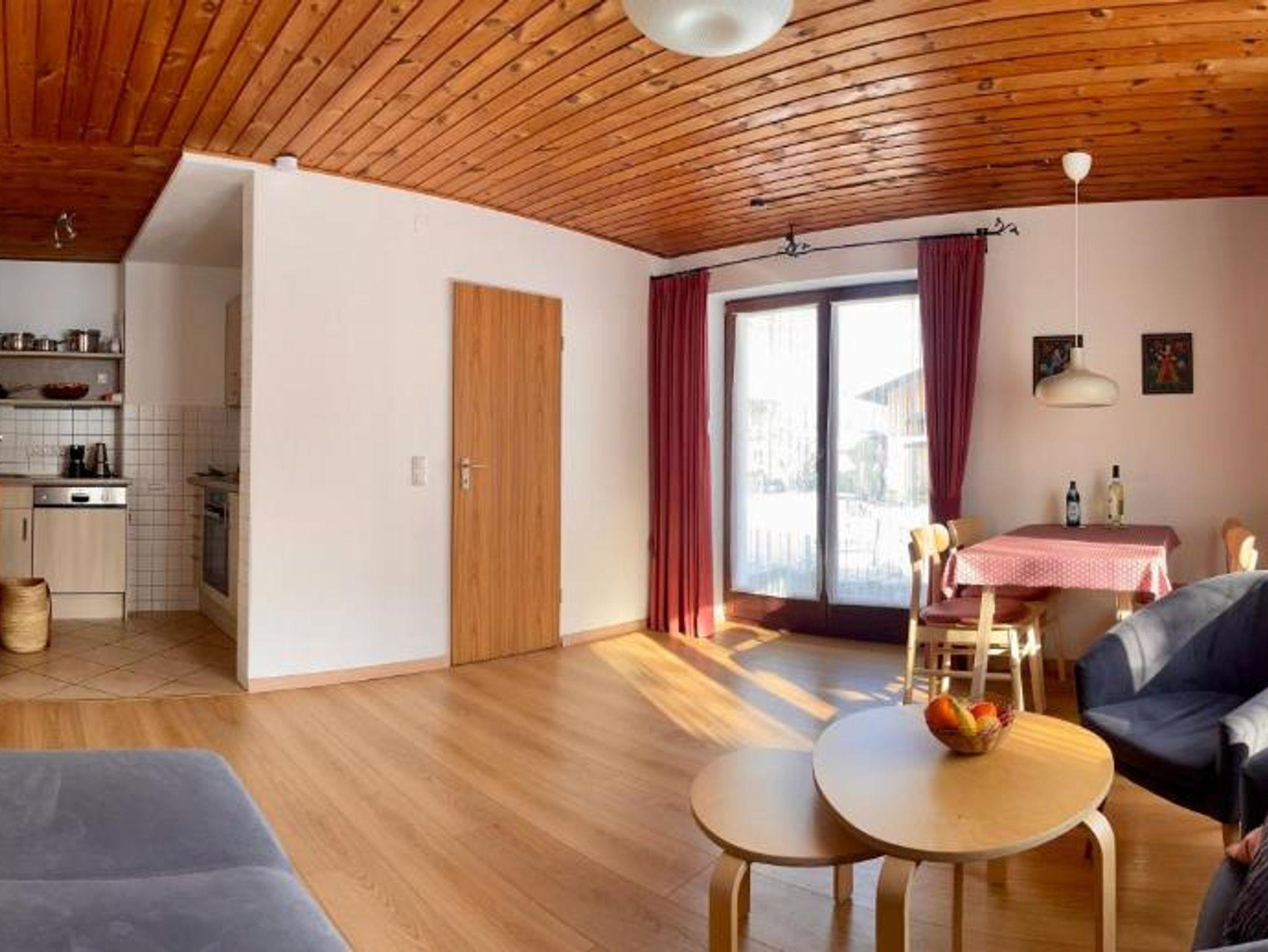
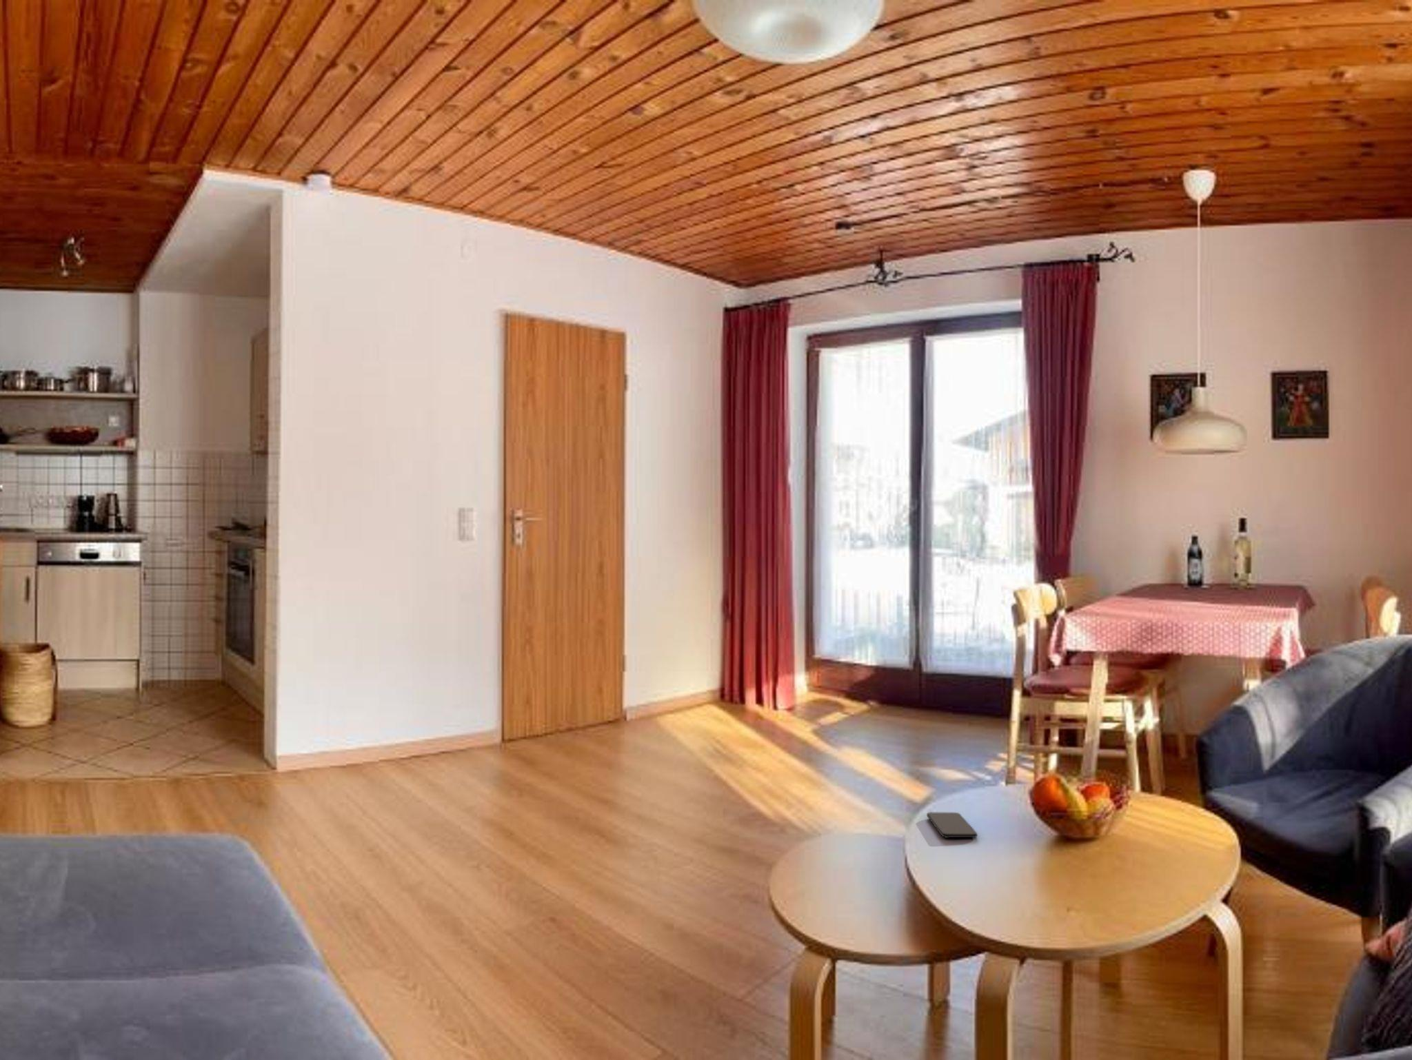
+ smartphone [926,812,979,838]
